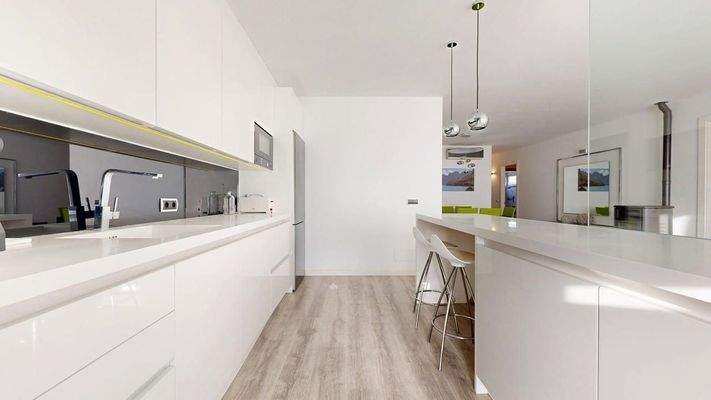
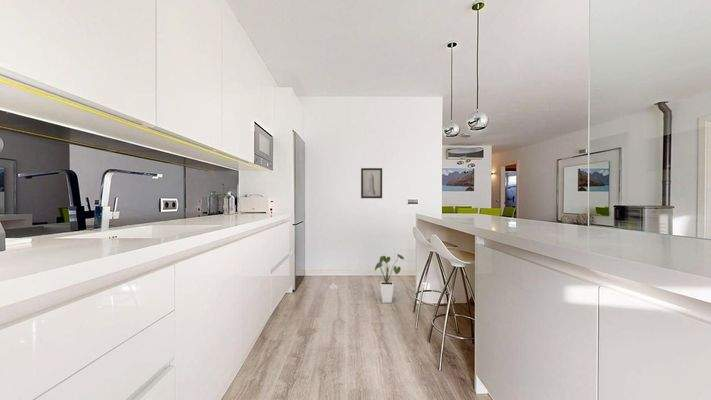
+ house plant [374,253,405,304]
+ wall art [360,167,383,199]
